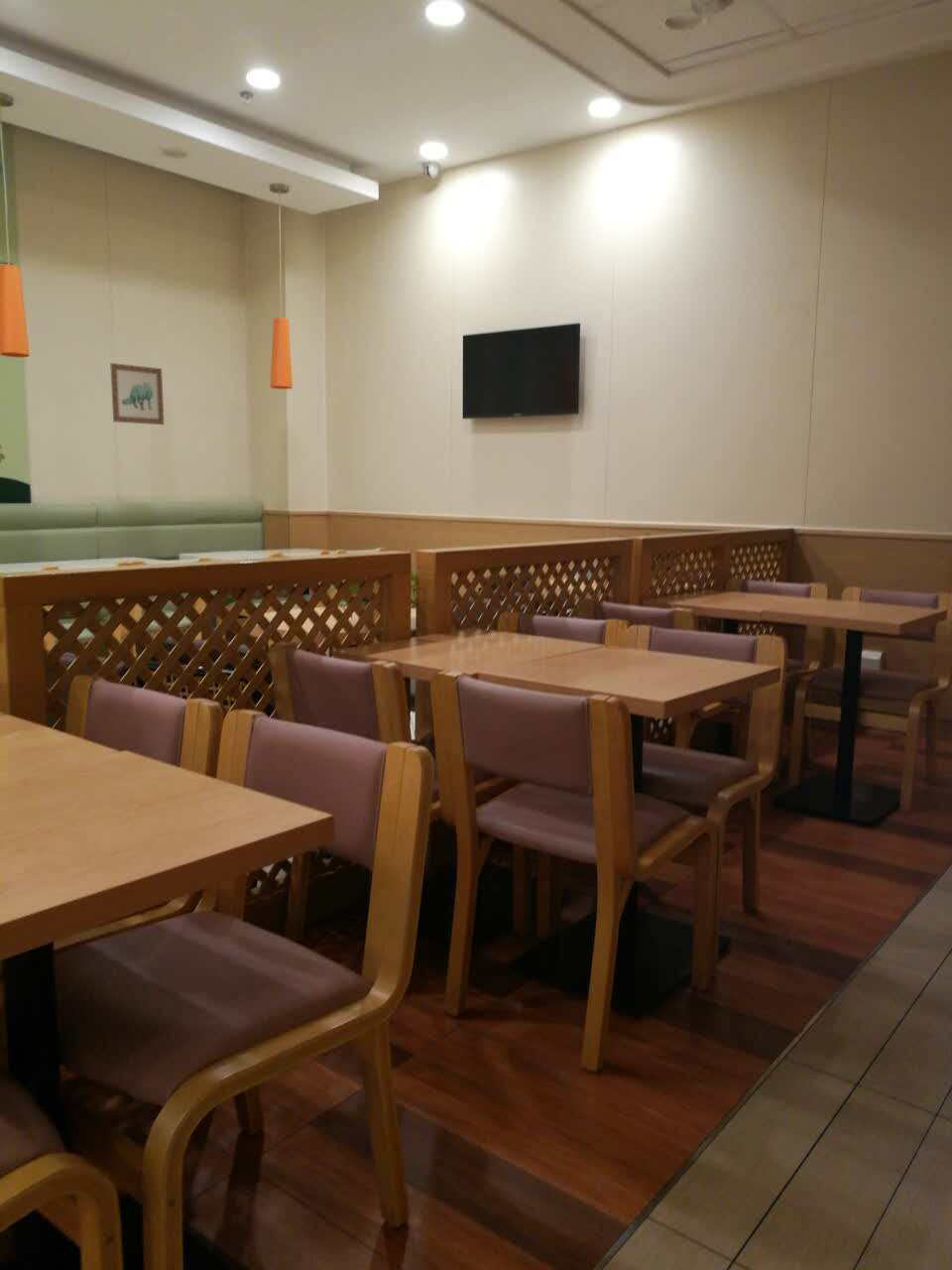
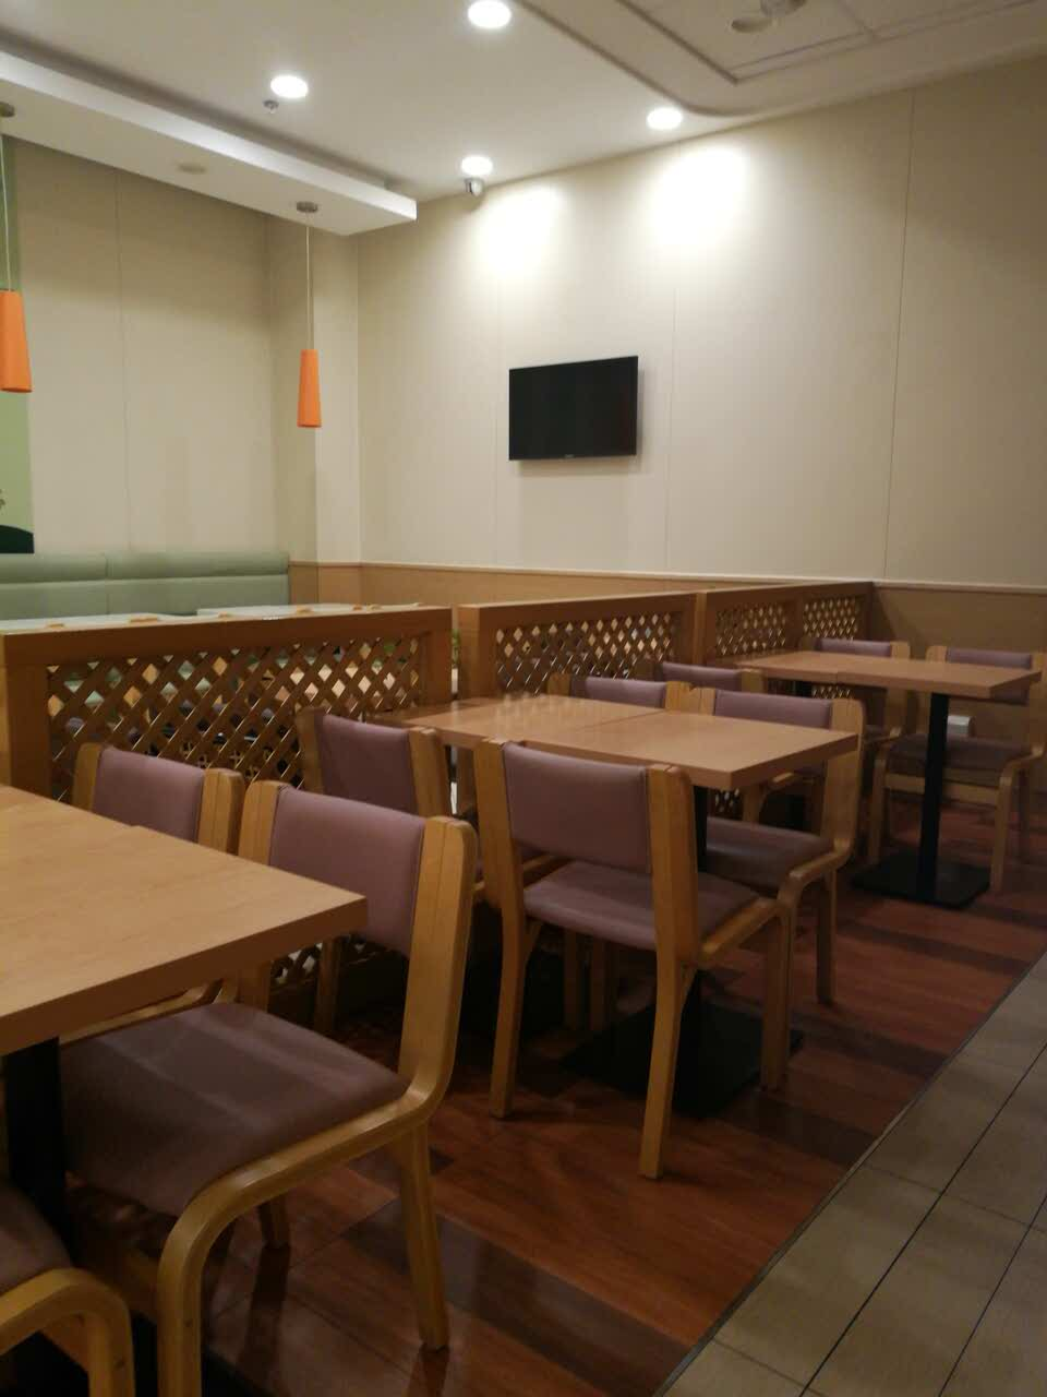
- wall art [109,362,165,426]
